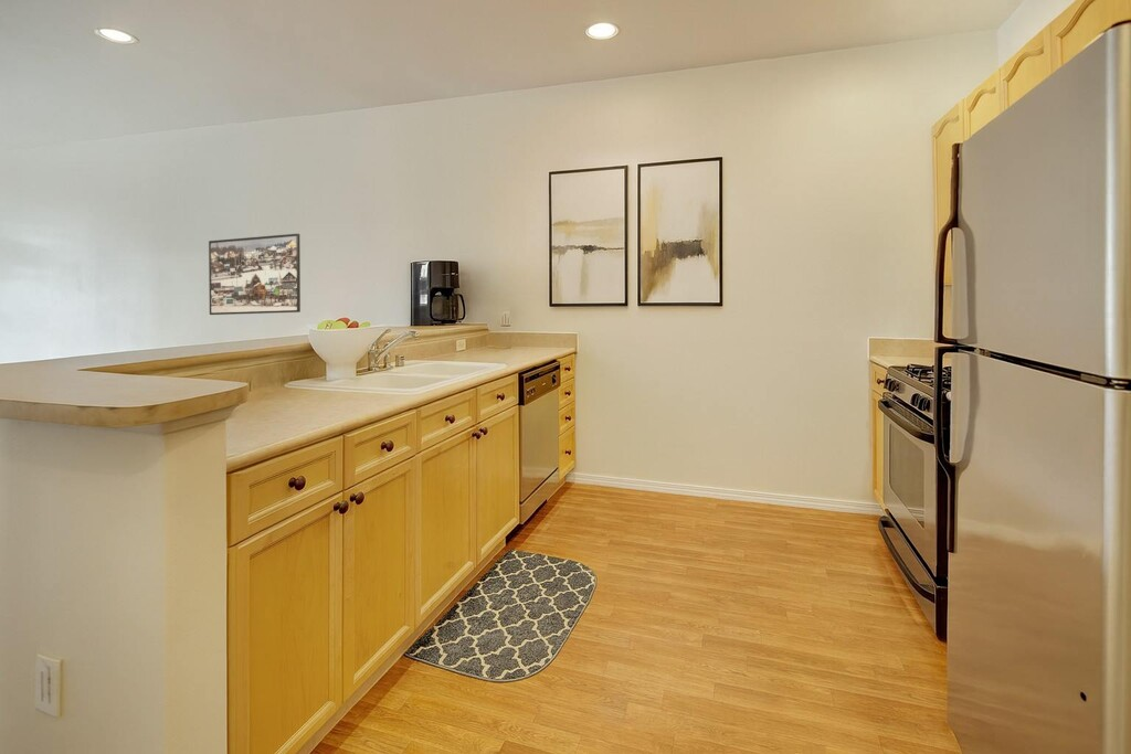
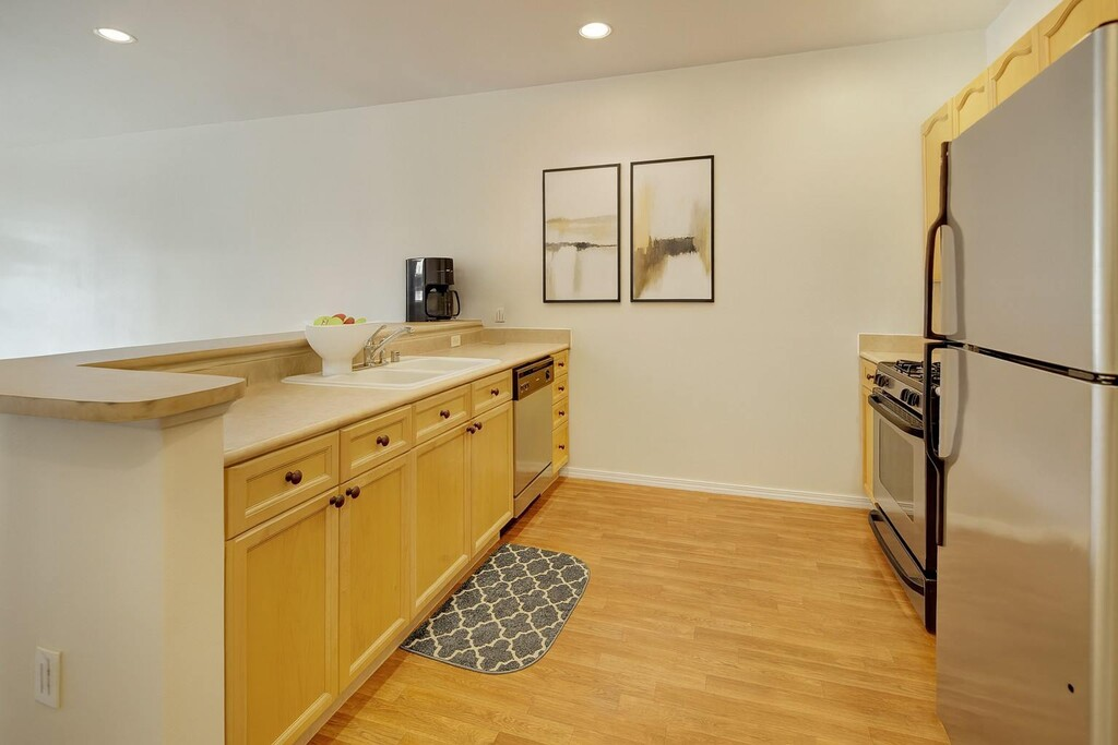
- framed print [208,233,302,316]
